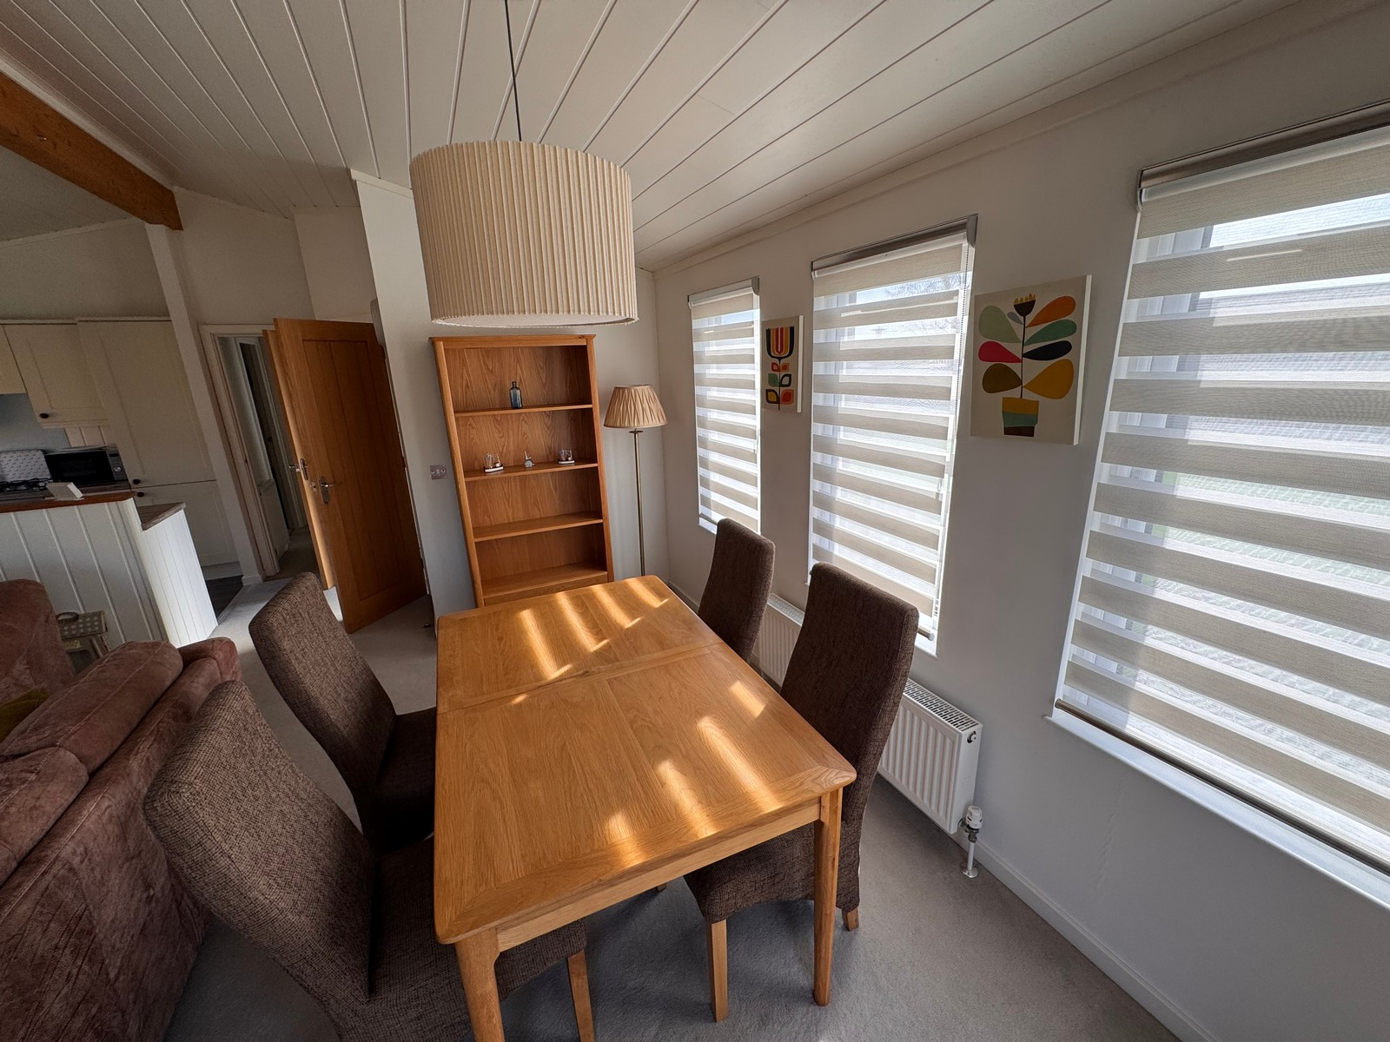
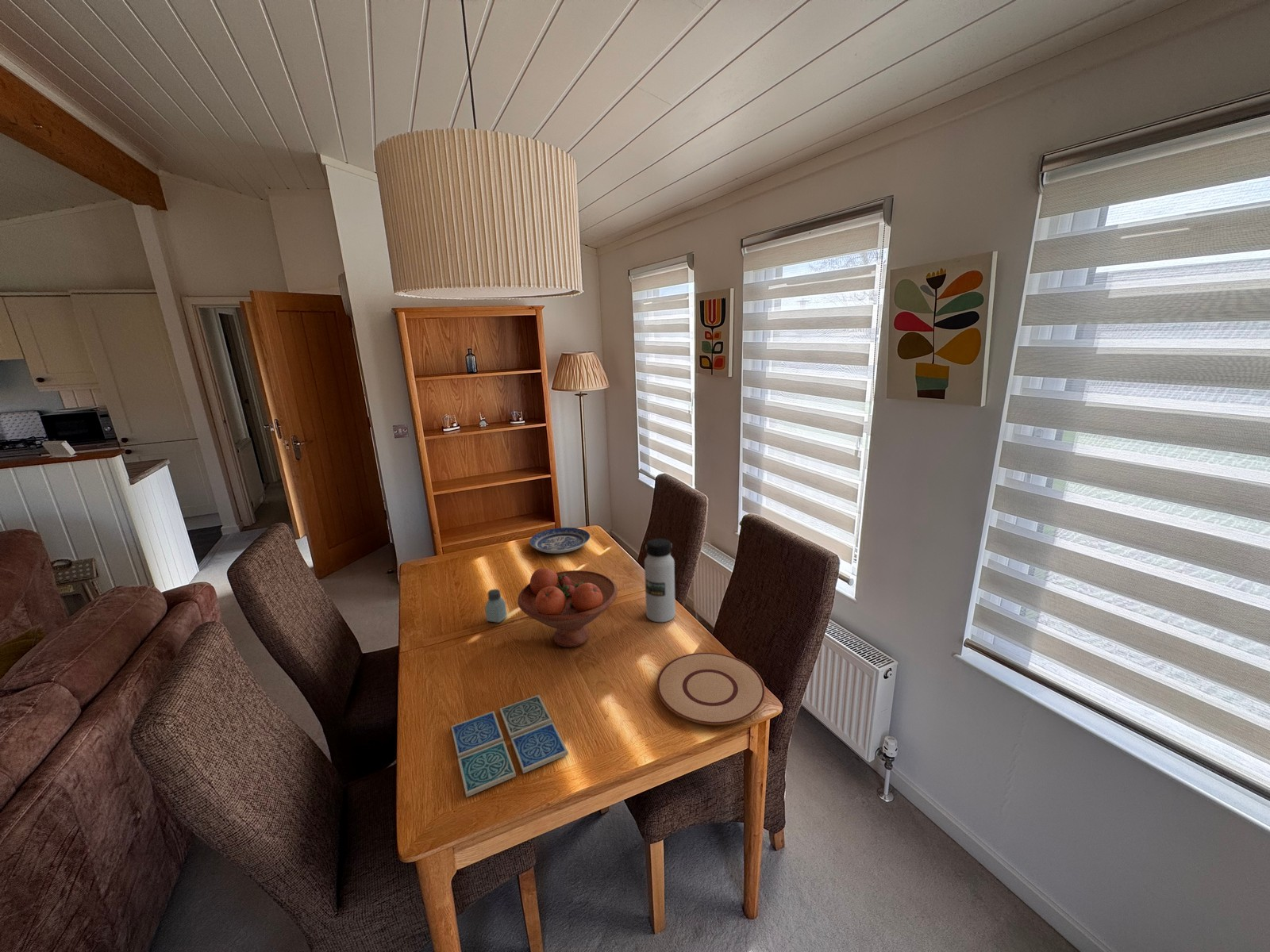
+ plate [529,527,591,555]
+ water bottle [644,538,676,623]
+ plate [656,651,766,726]
+ fruit bowl [517,567,618,648]
+ drink coaster [450,694,568,798]
+ saltshaker [484,588,508,624]
